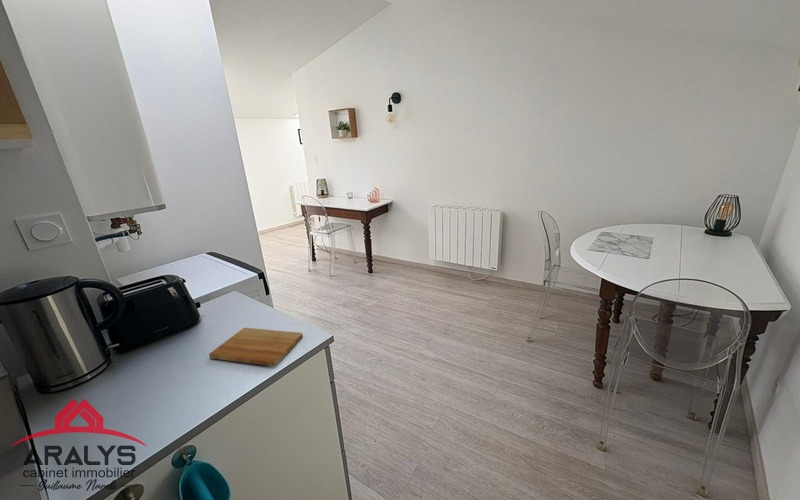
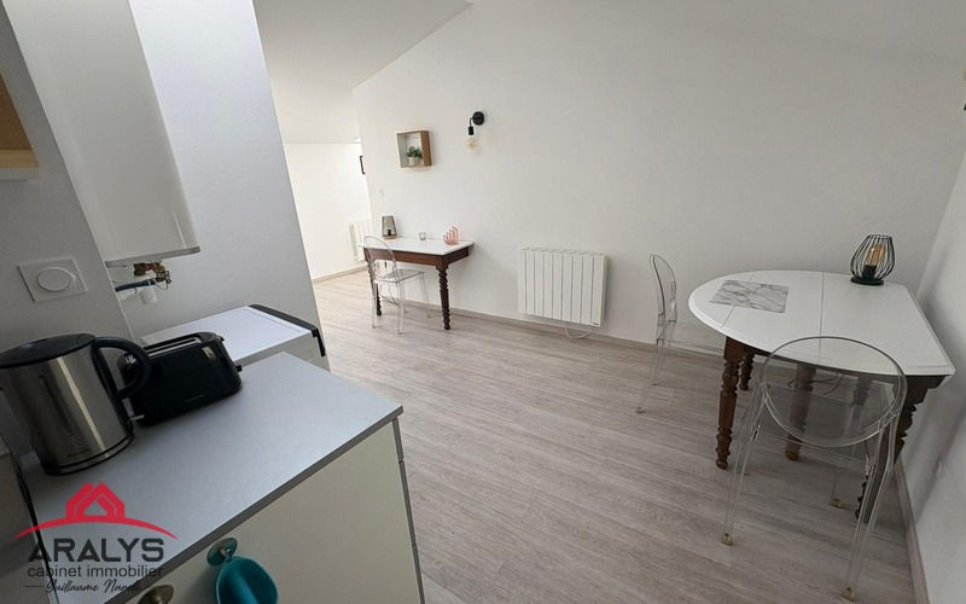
- cutting board [208,327,304,367]
